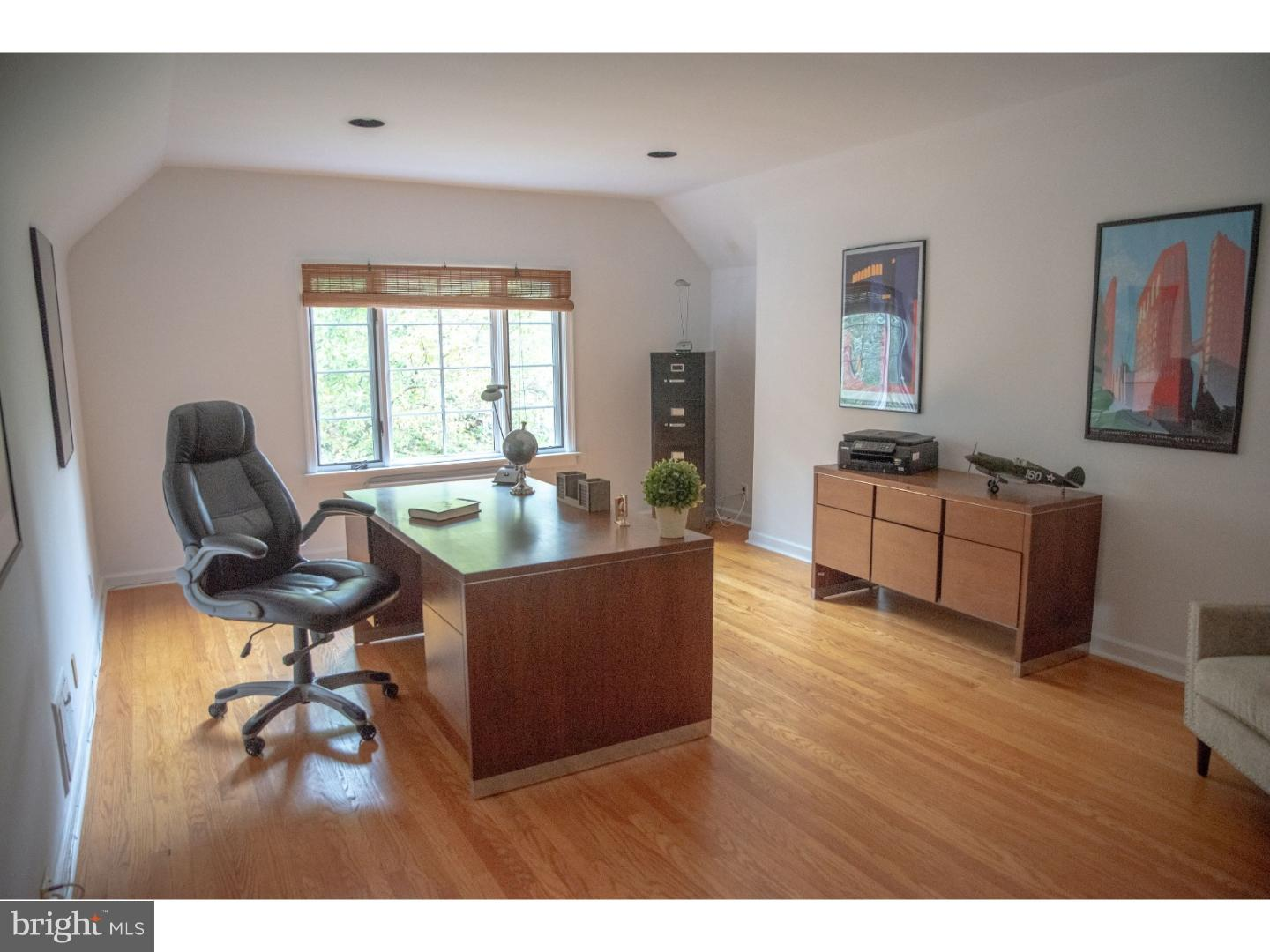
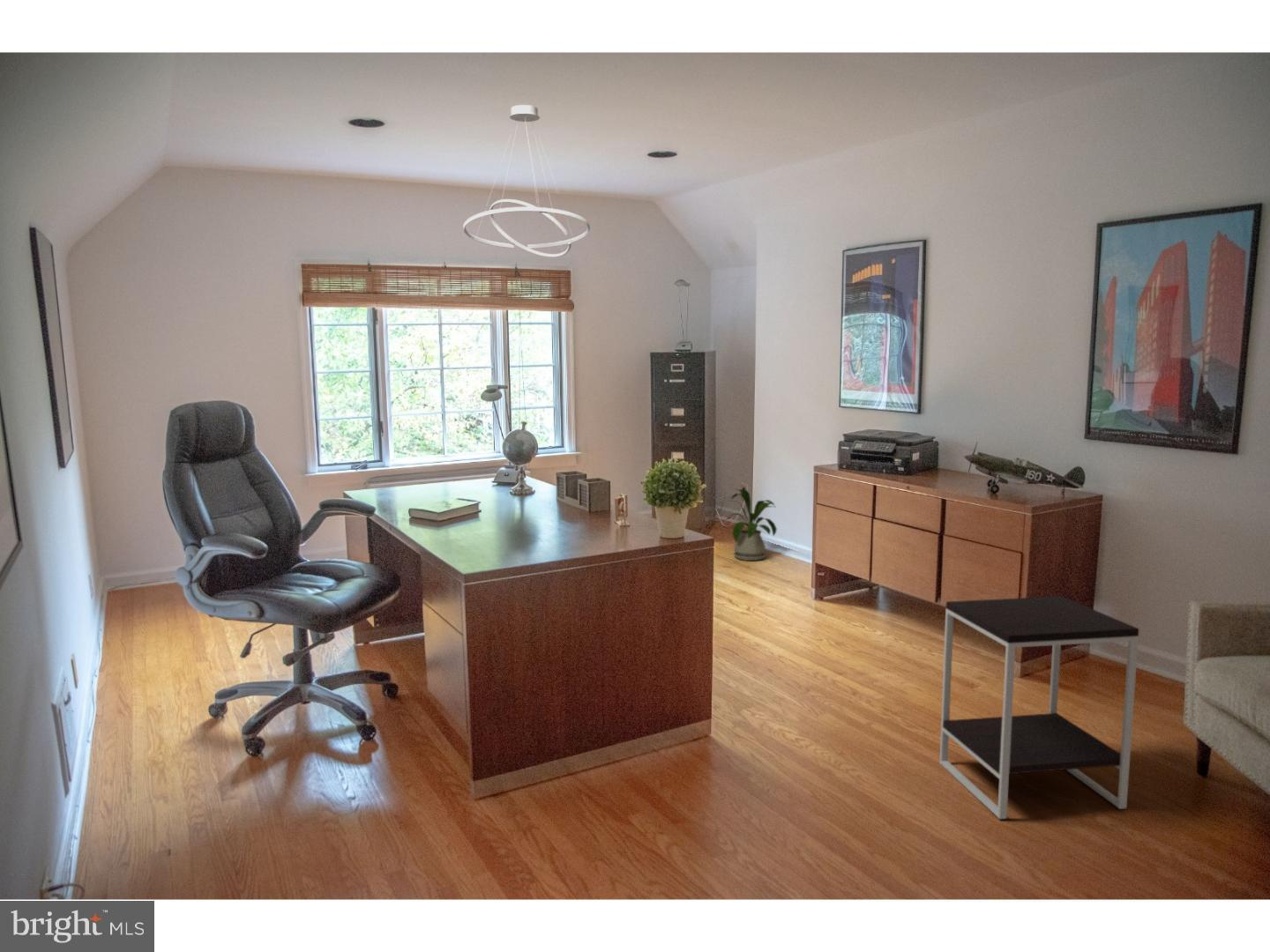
+ ceiling light fixture [462,104,591,258]
+ side table [938,595,1139,820]
+ house plant [723,488,778,562]
